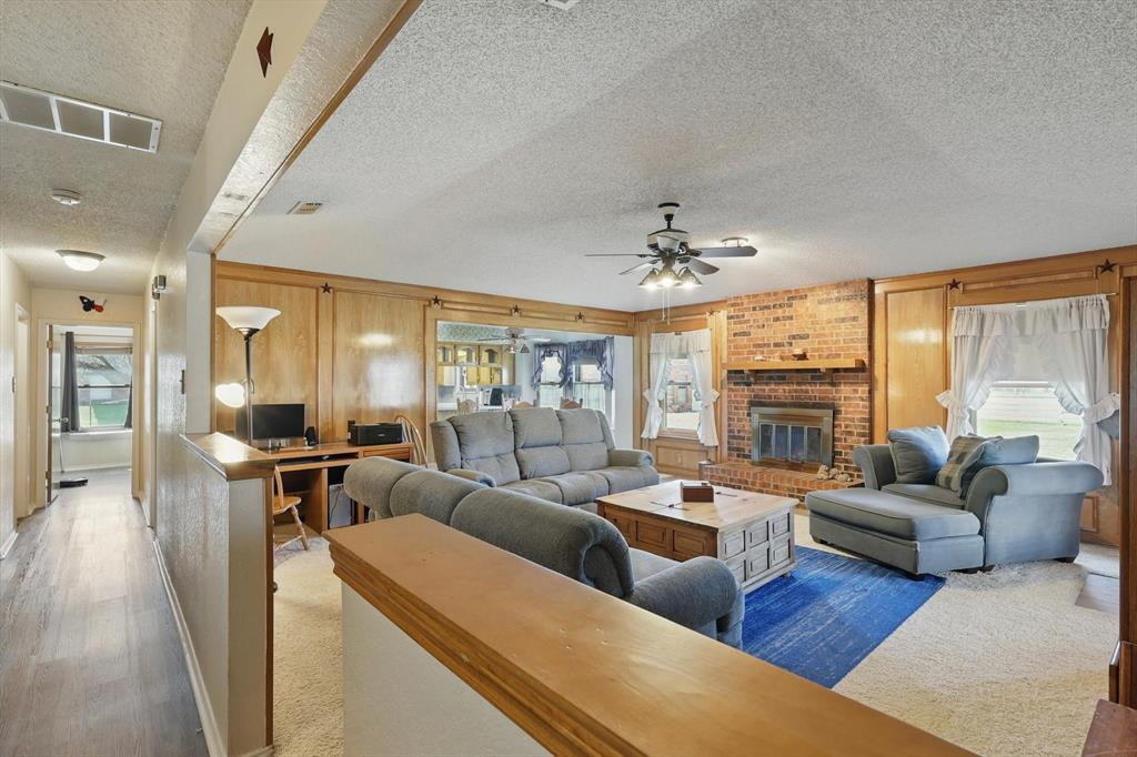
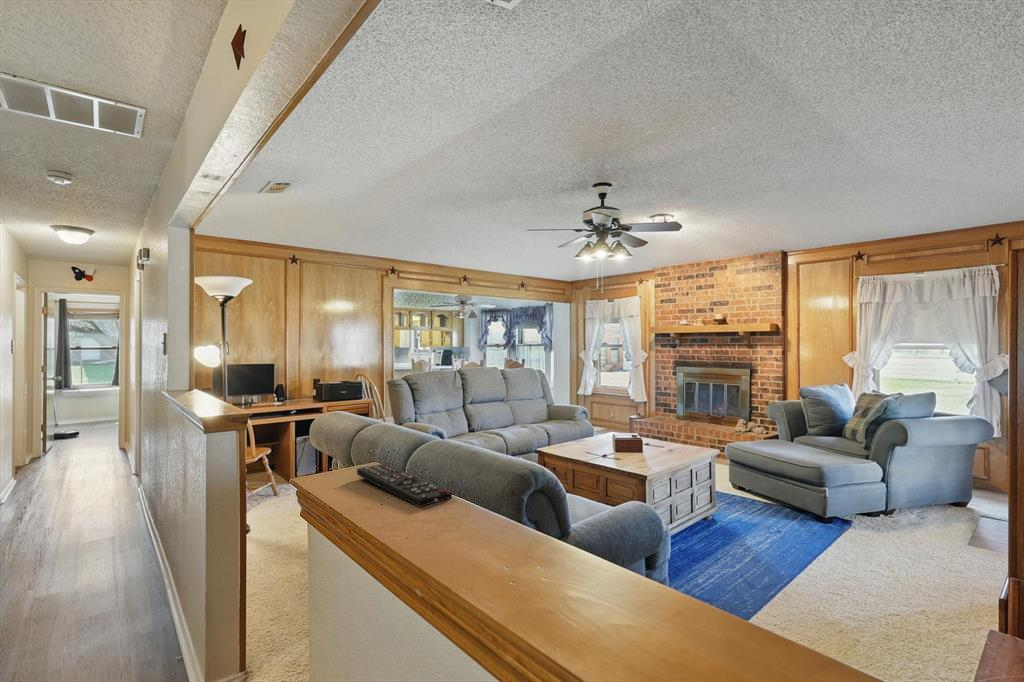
+ remote control [356,463,453,508]
